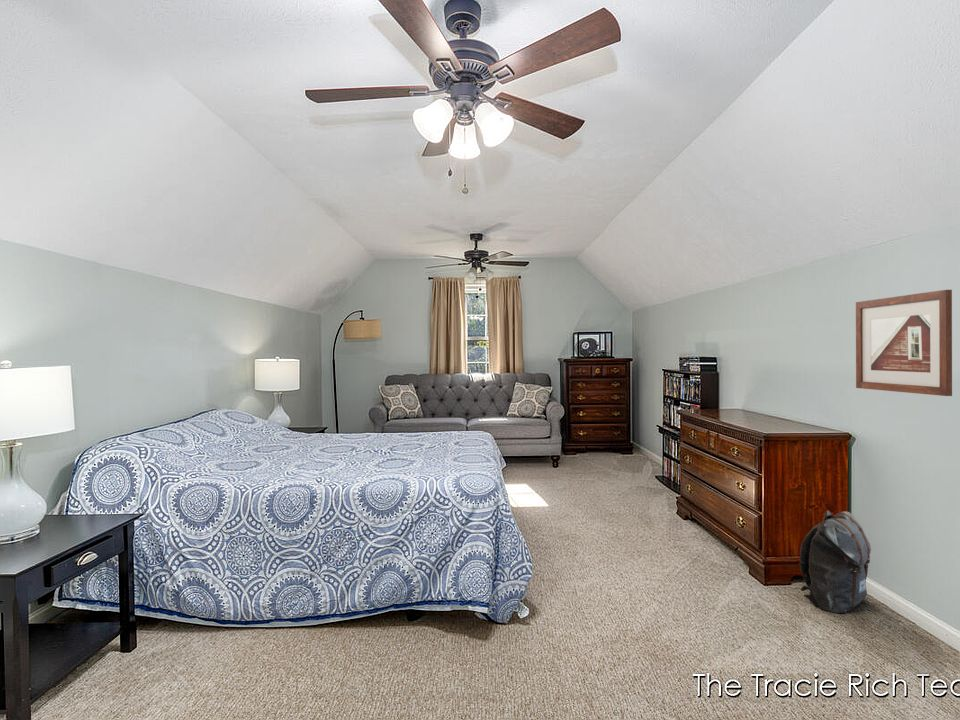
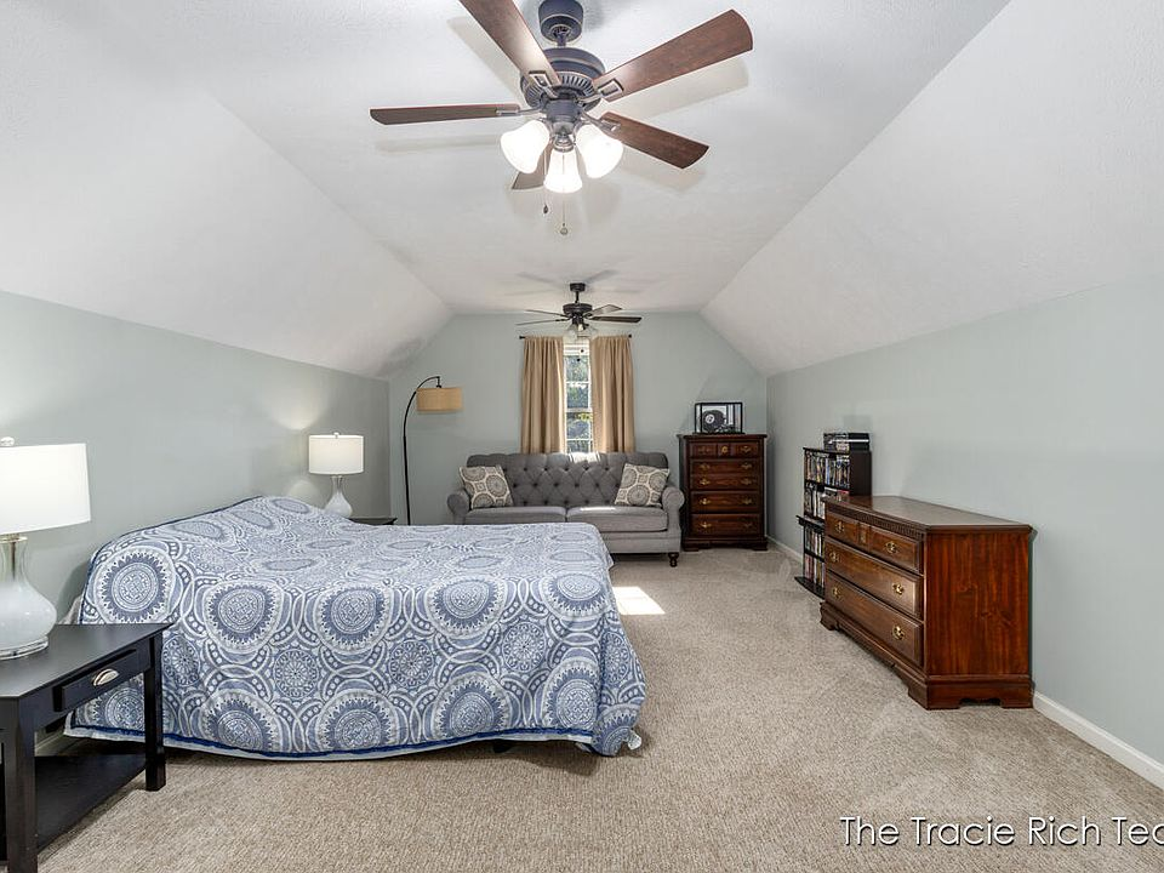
- backpack [799,509,872,614]
- picture frame [855,289,953,397]
